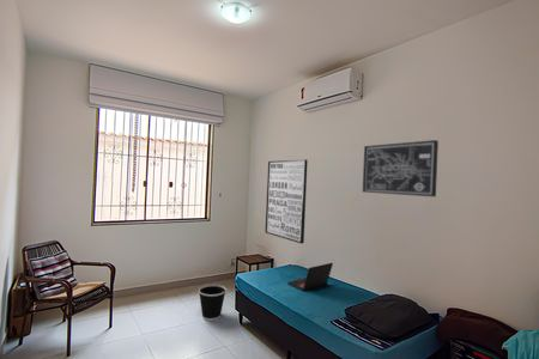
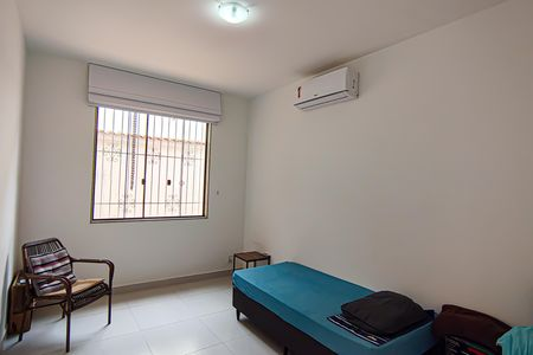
- laptop [286,262,334,292]
- wall art [265,158,309,244]
- wastebasket [198,284,228,322]
- wall art [362,139,440,197]
